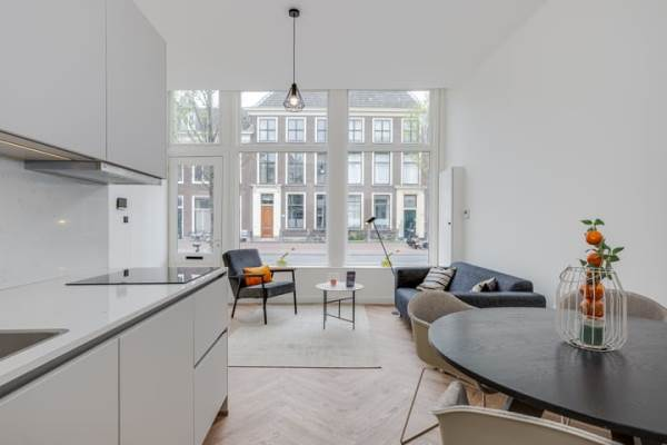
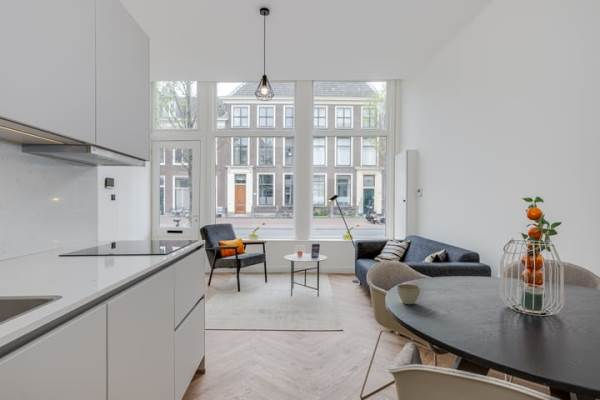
+ flower pot [396,283,421,305]
